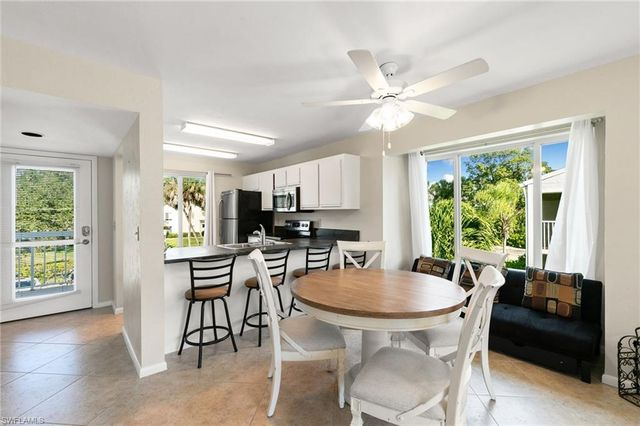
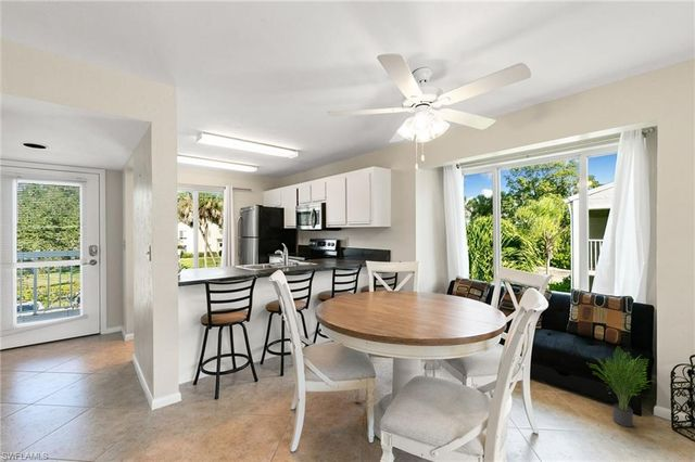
+ potted plant [585,346,654,428]
